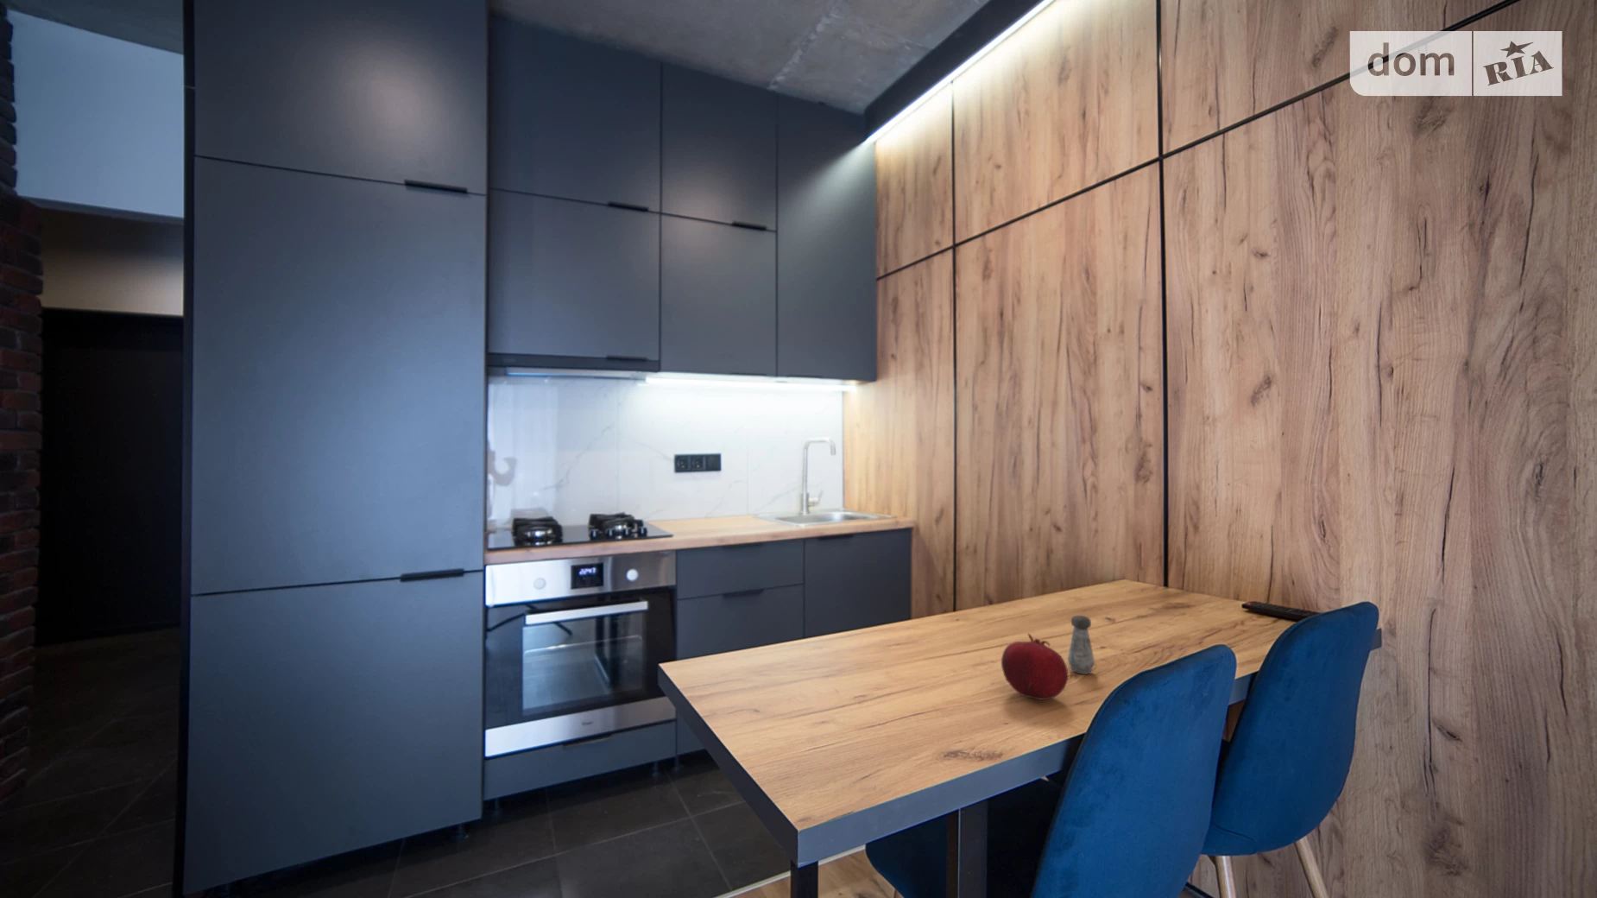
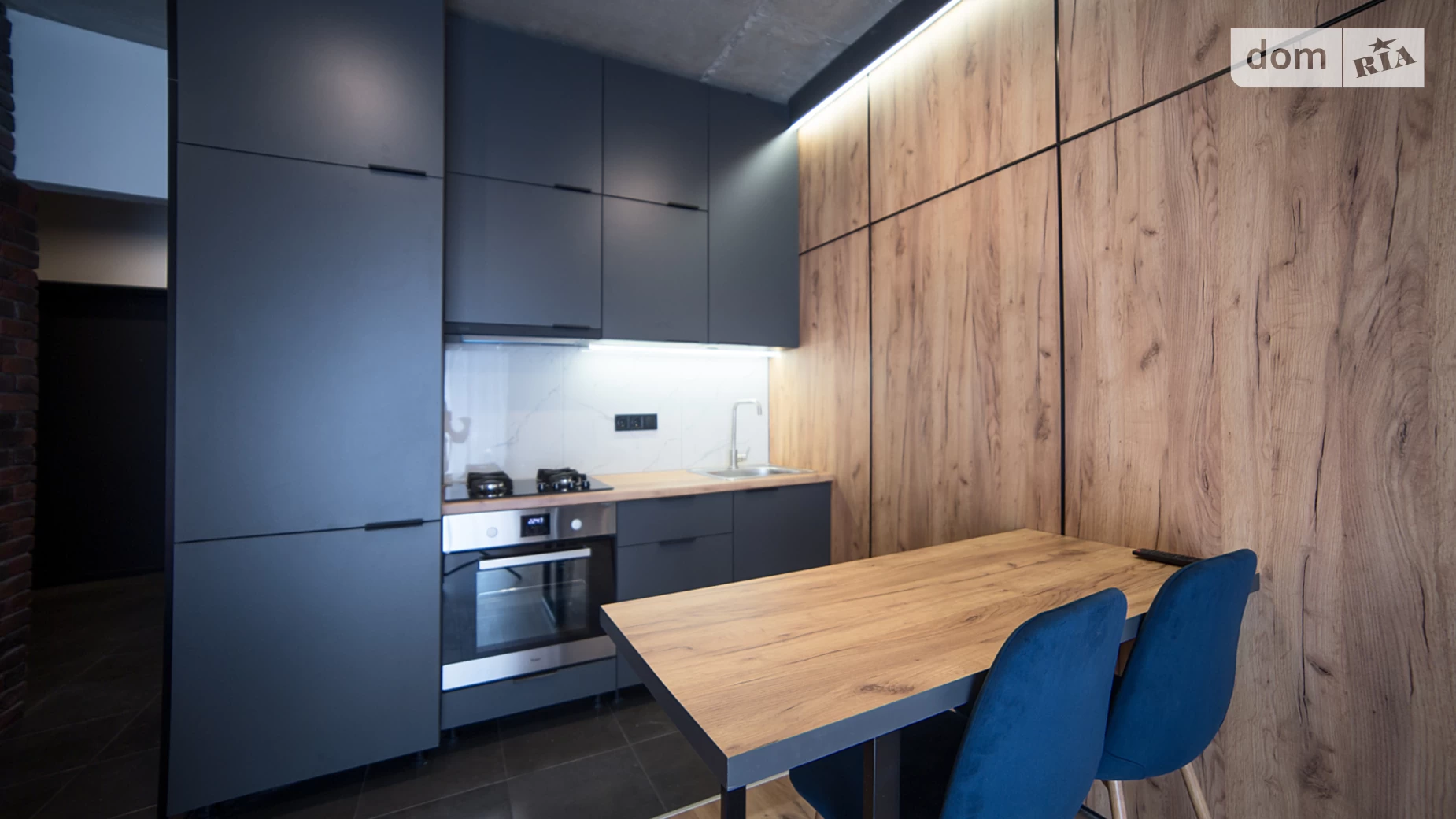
- salt shaker [1067,615,1096,675]
- fruit [1000,633,1068,701]
